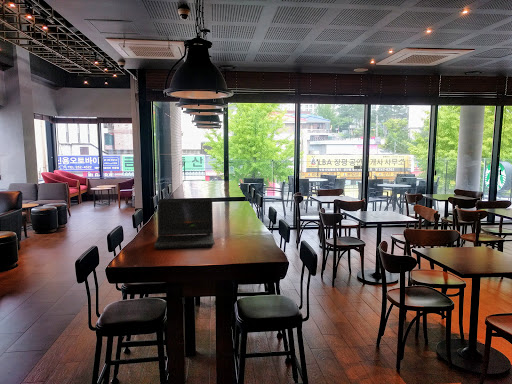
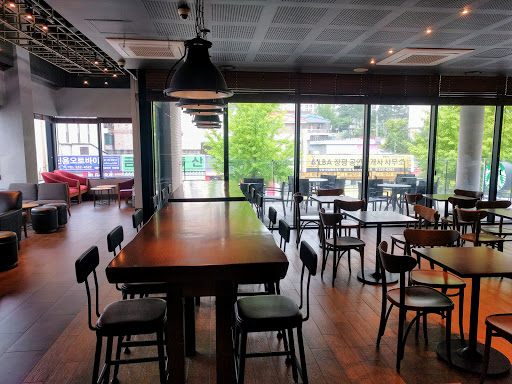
- laptop computer [153,197,216,250]
